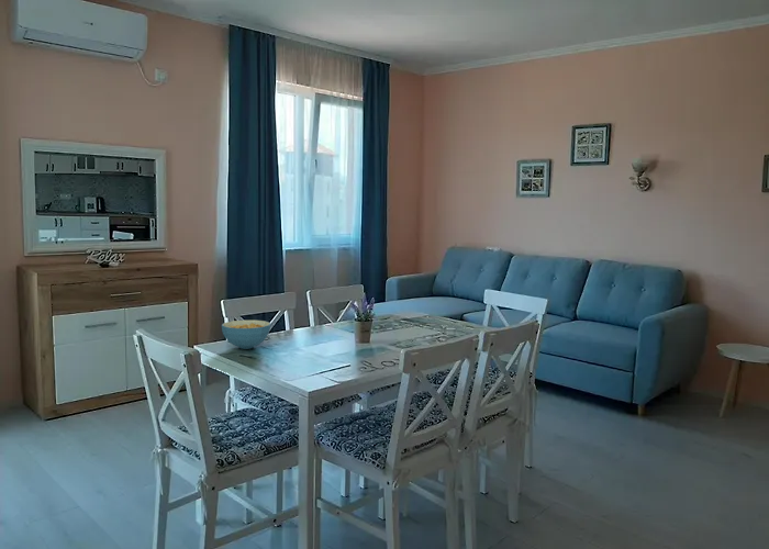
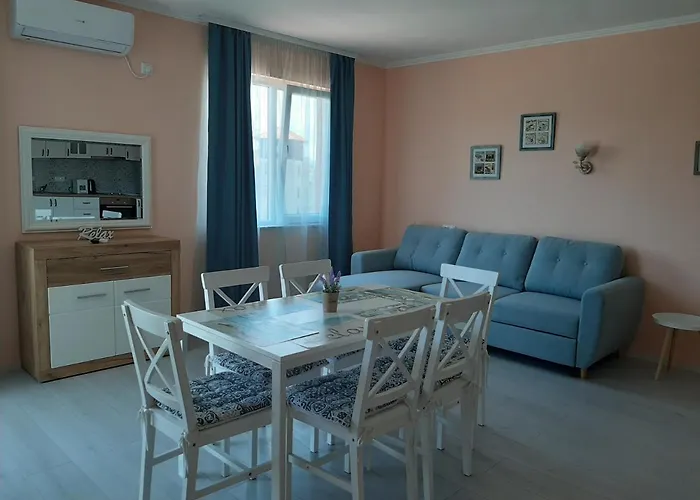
- cereal bowl [221,320,271,350]
